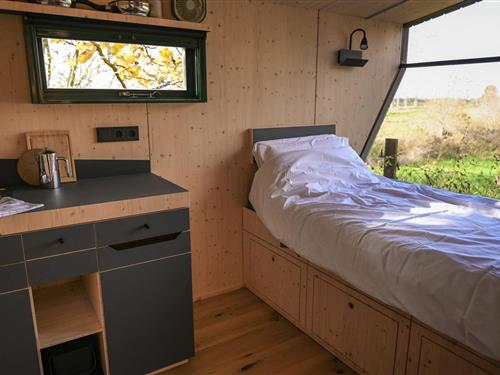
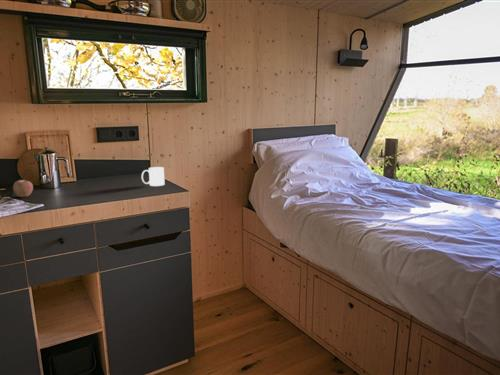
+ apple [12,179,34,198]
+ mug [141,166,166,187]
